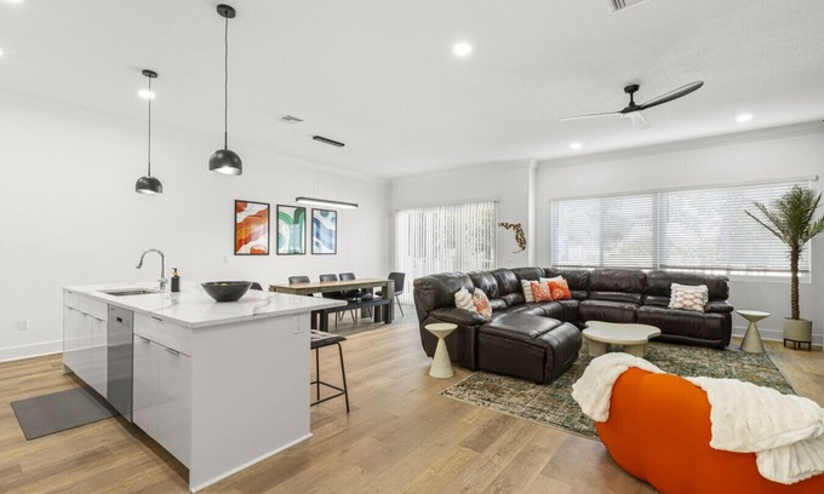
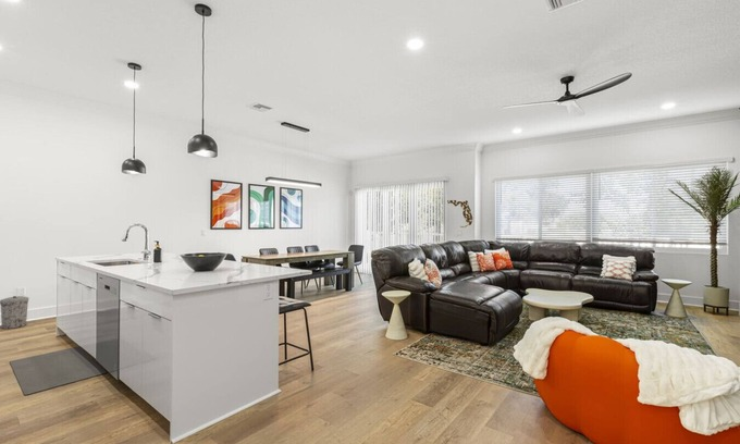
+ trash can [0,295,30,330]
